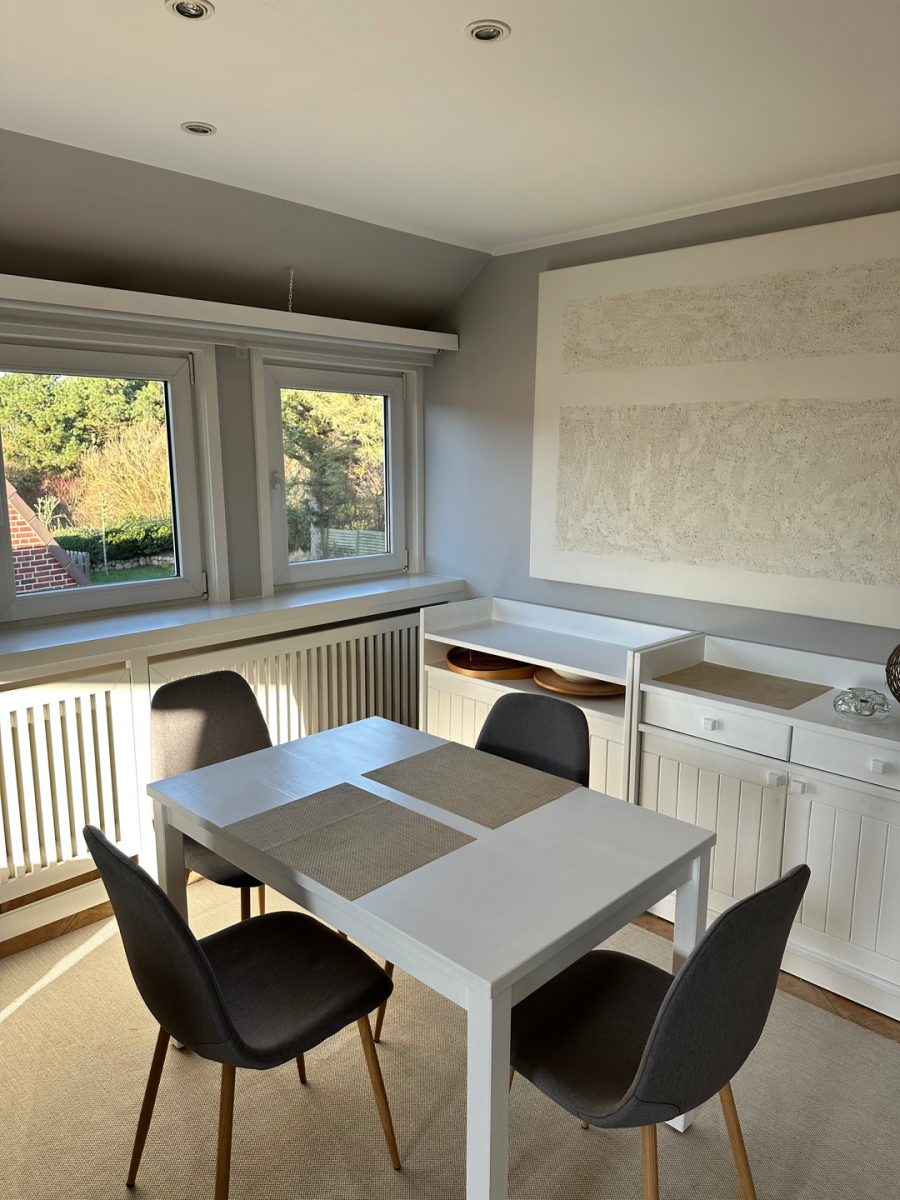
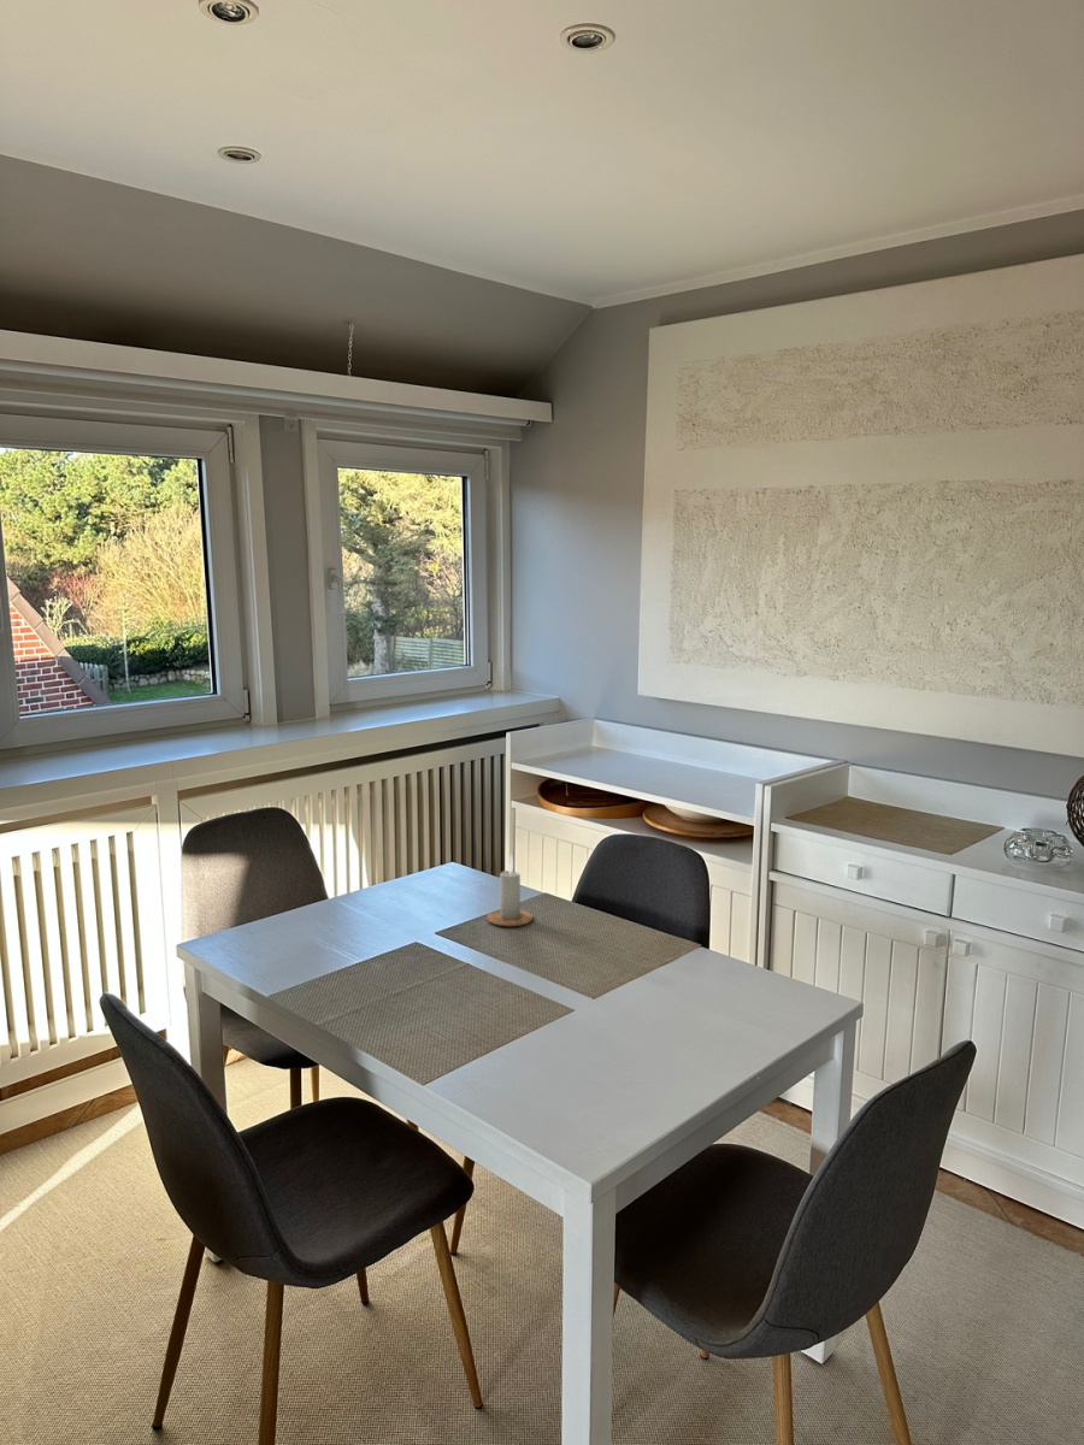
+ candle [485,854,534,927]
